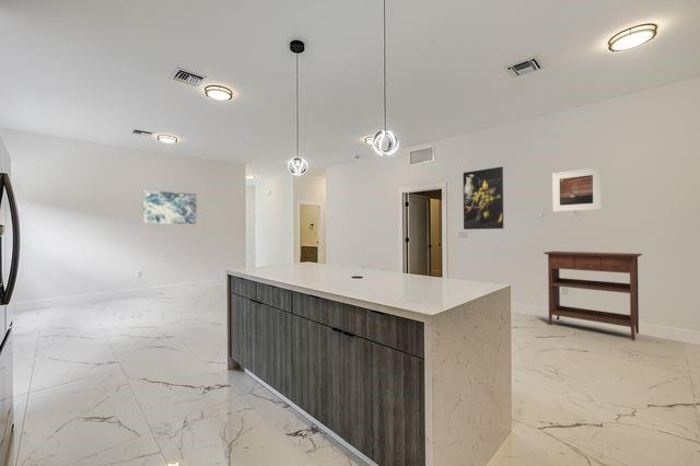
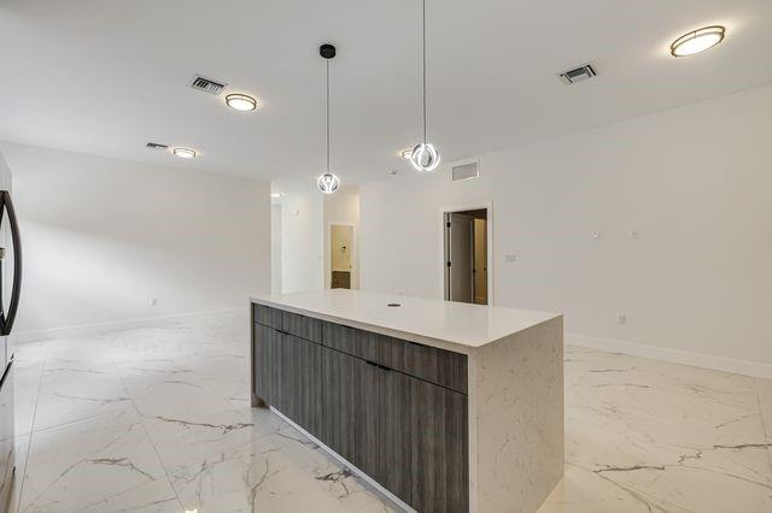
- wall art [142,189,197,225]
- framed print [462,166,504,231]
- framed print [551,166,603,213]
- console table [542,251,643,341]
